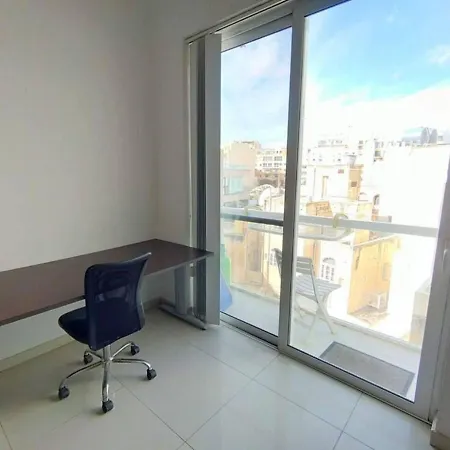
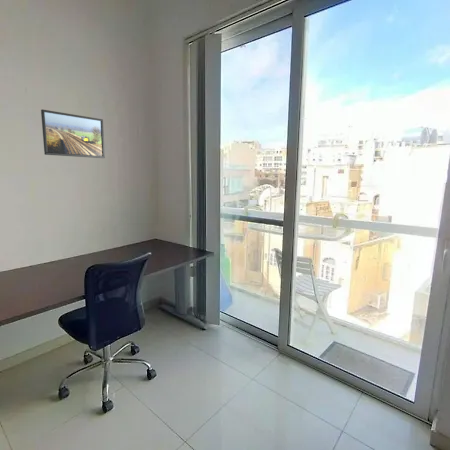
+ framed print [40,108,106,159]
